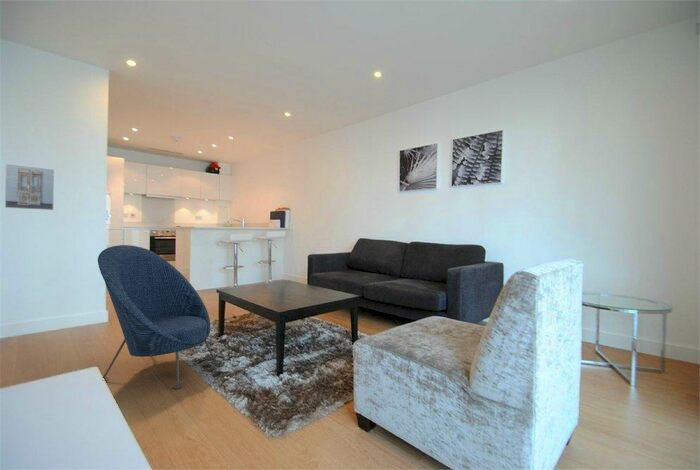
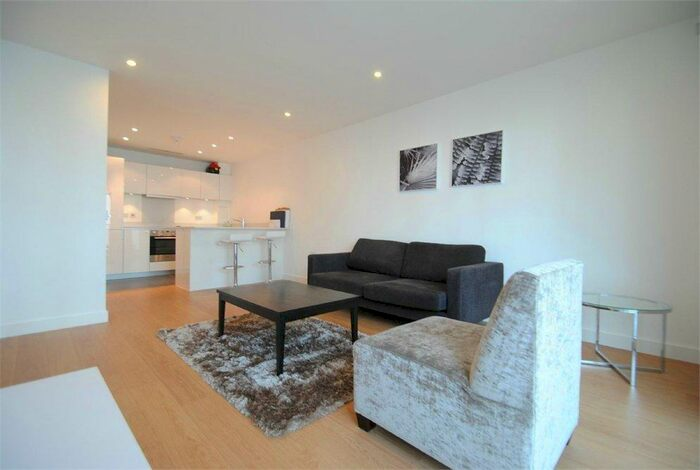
- lounge chair [97,244,217,390]
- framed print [4,163,55,211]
